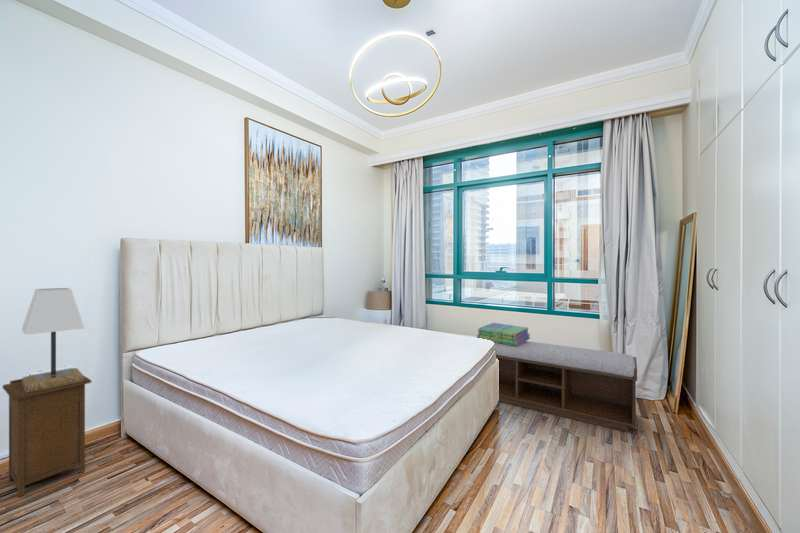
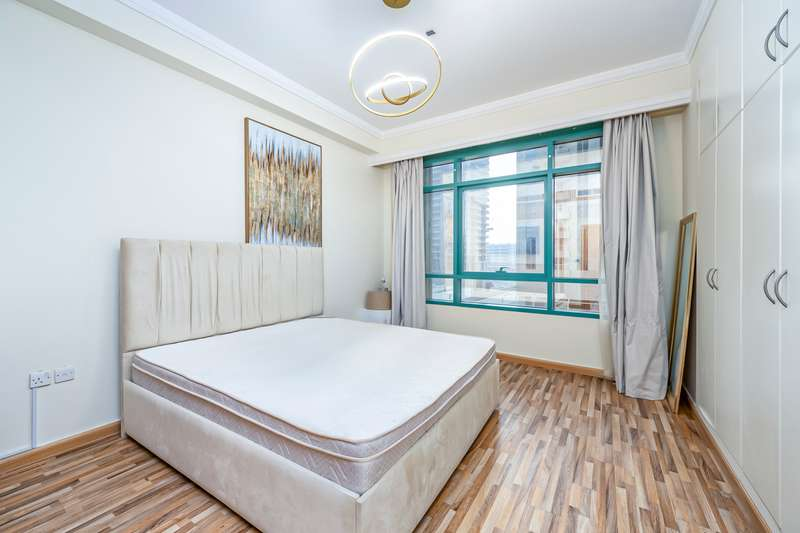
- nightstand [2,375,92,498]
- bench [493,340,638,433]
- stack of books [476,322,531,346]
- lamp [21,287,85,392]
